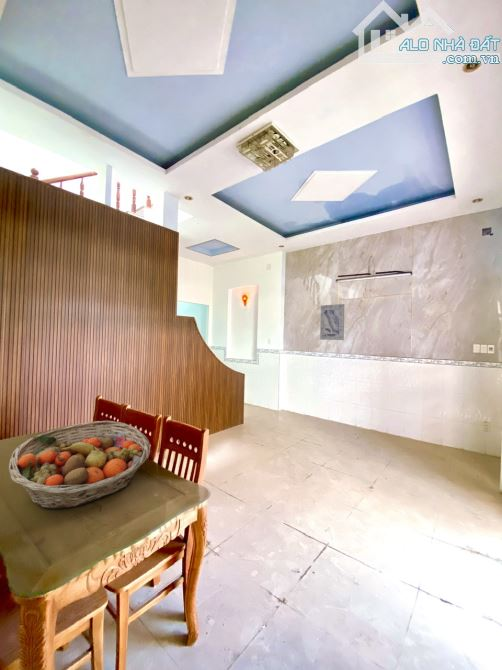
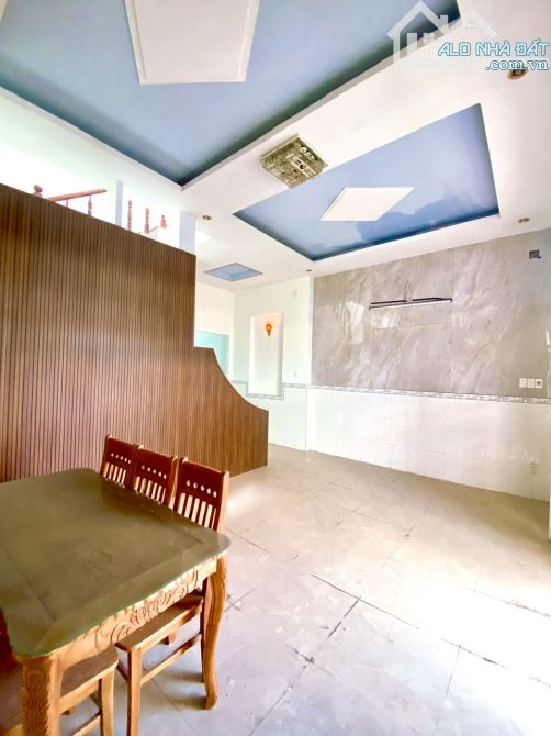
- fruit basket [8,420,151,510]
- wall art [319,303,345,341]
